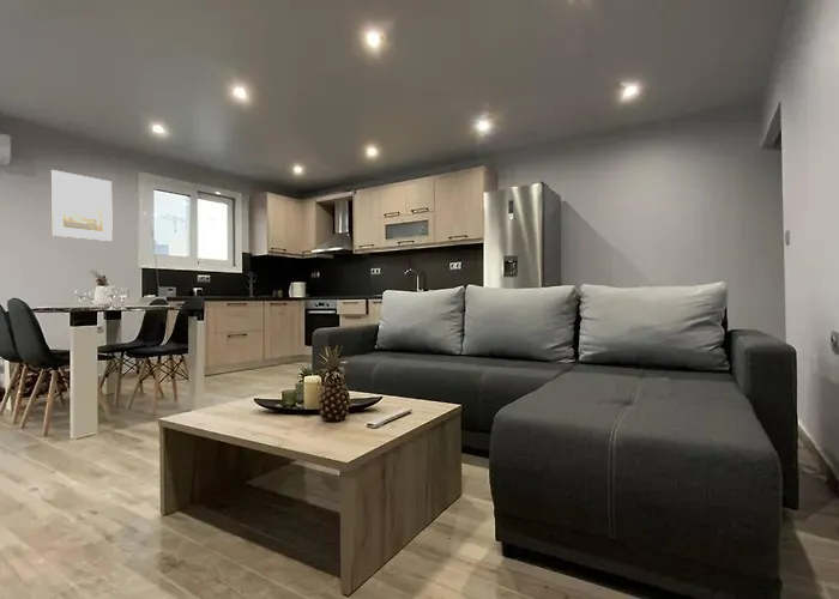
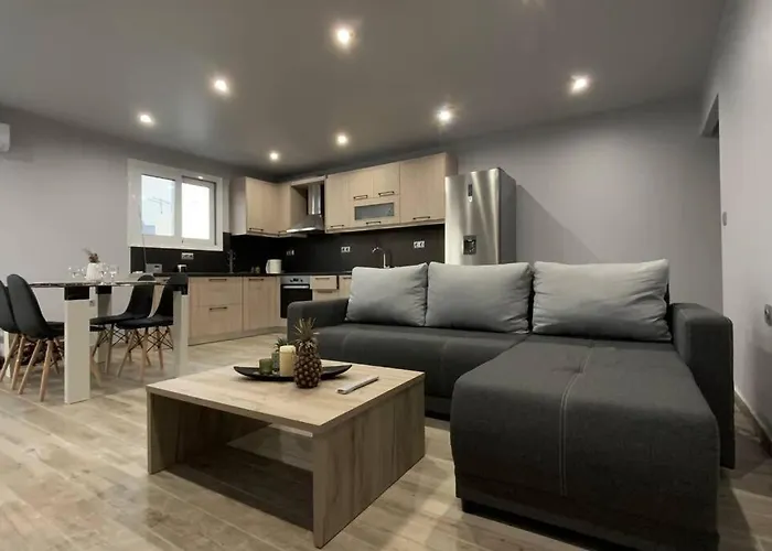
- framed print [49,169,114,242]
